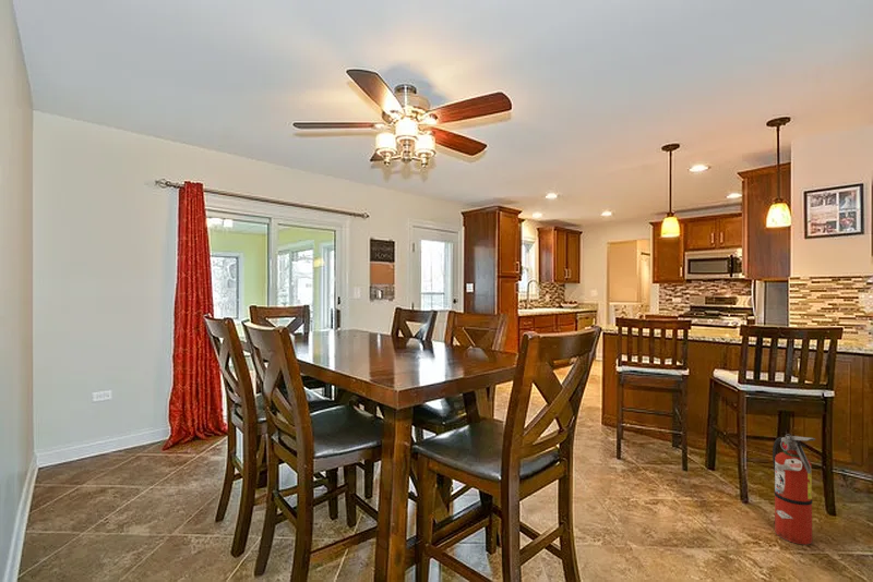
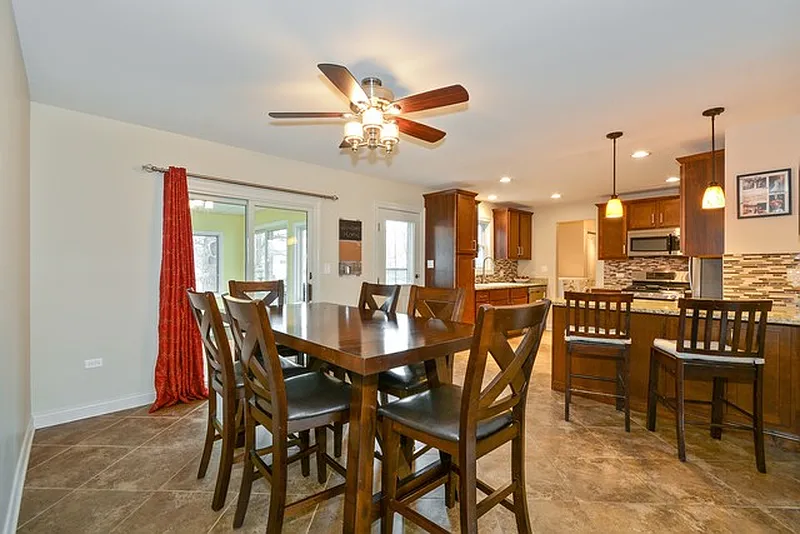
- fire extinguisher [772,433,816,546]
